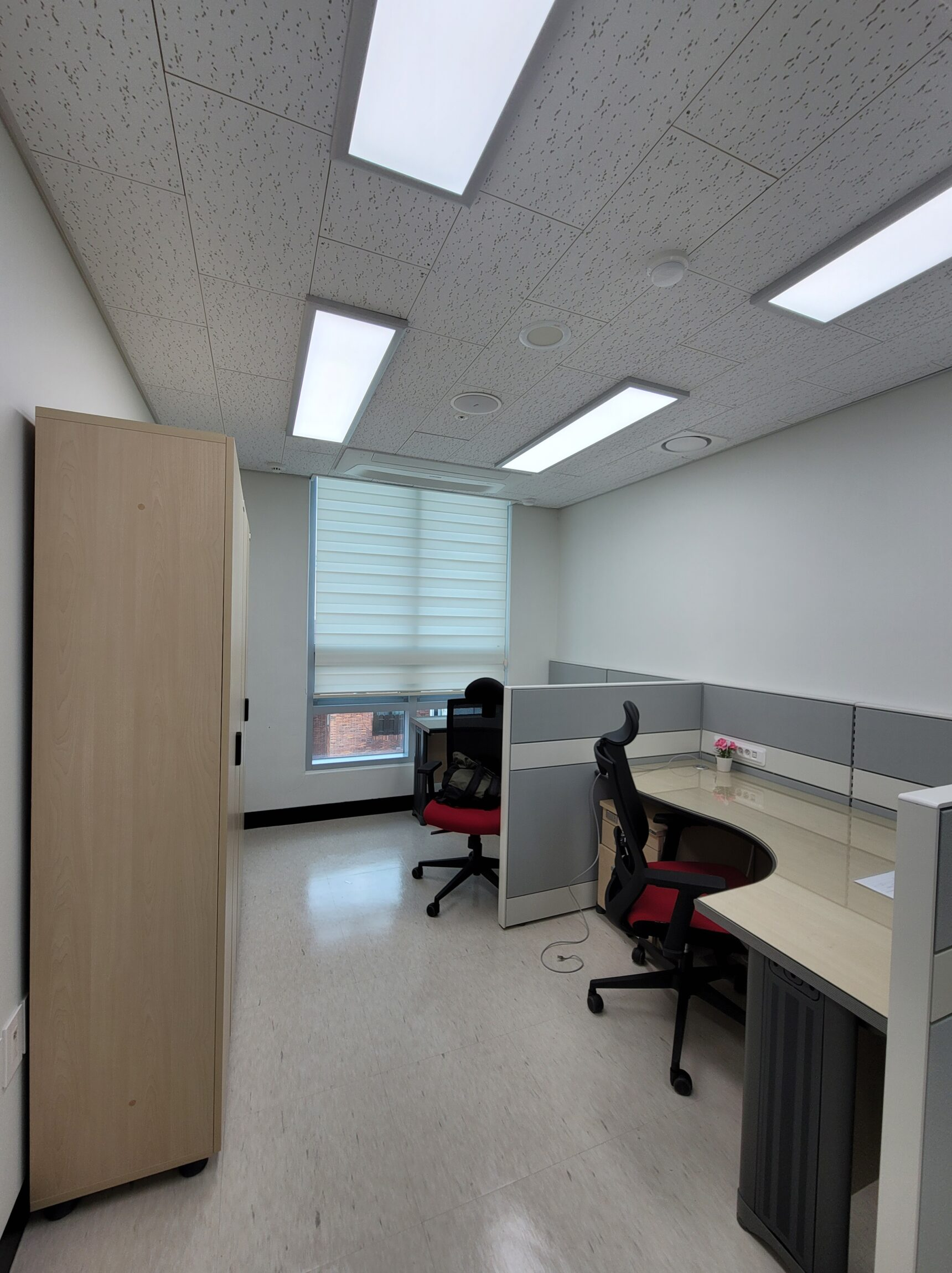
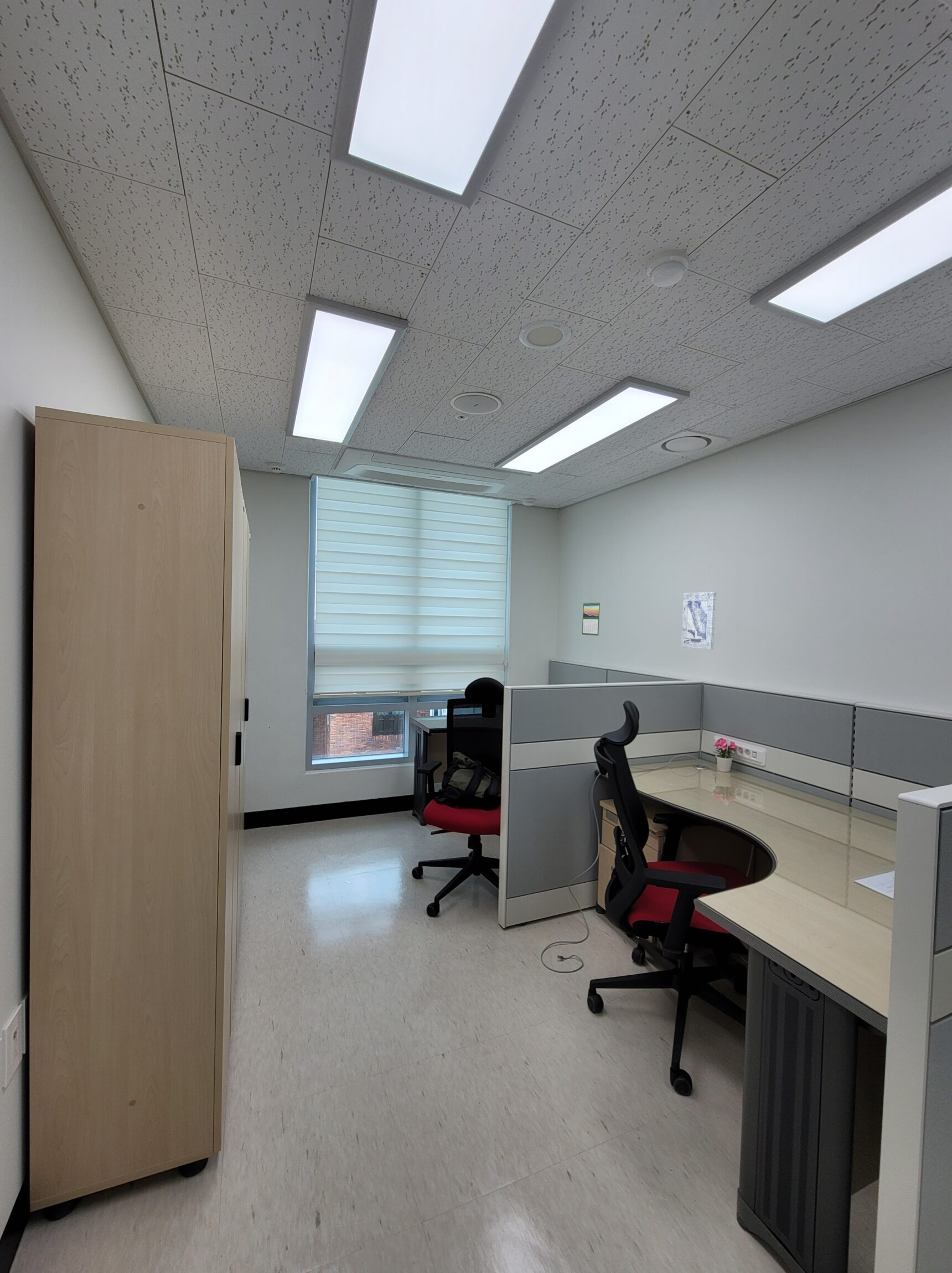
+ calendar [582,601,601,636]
+ wall art [681,591,717,650]
